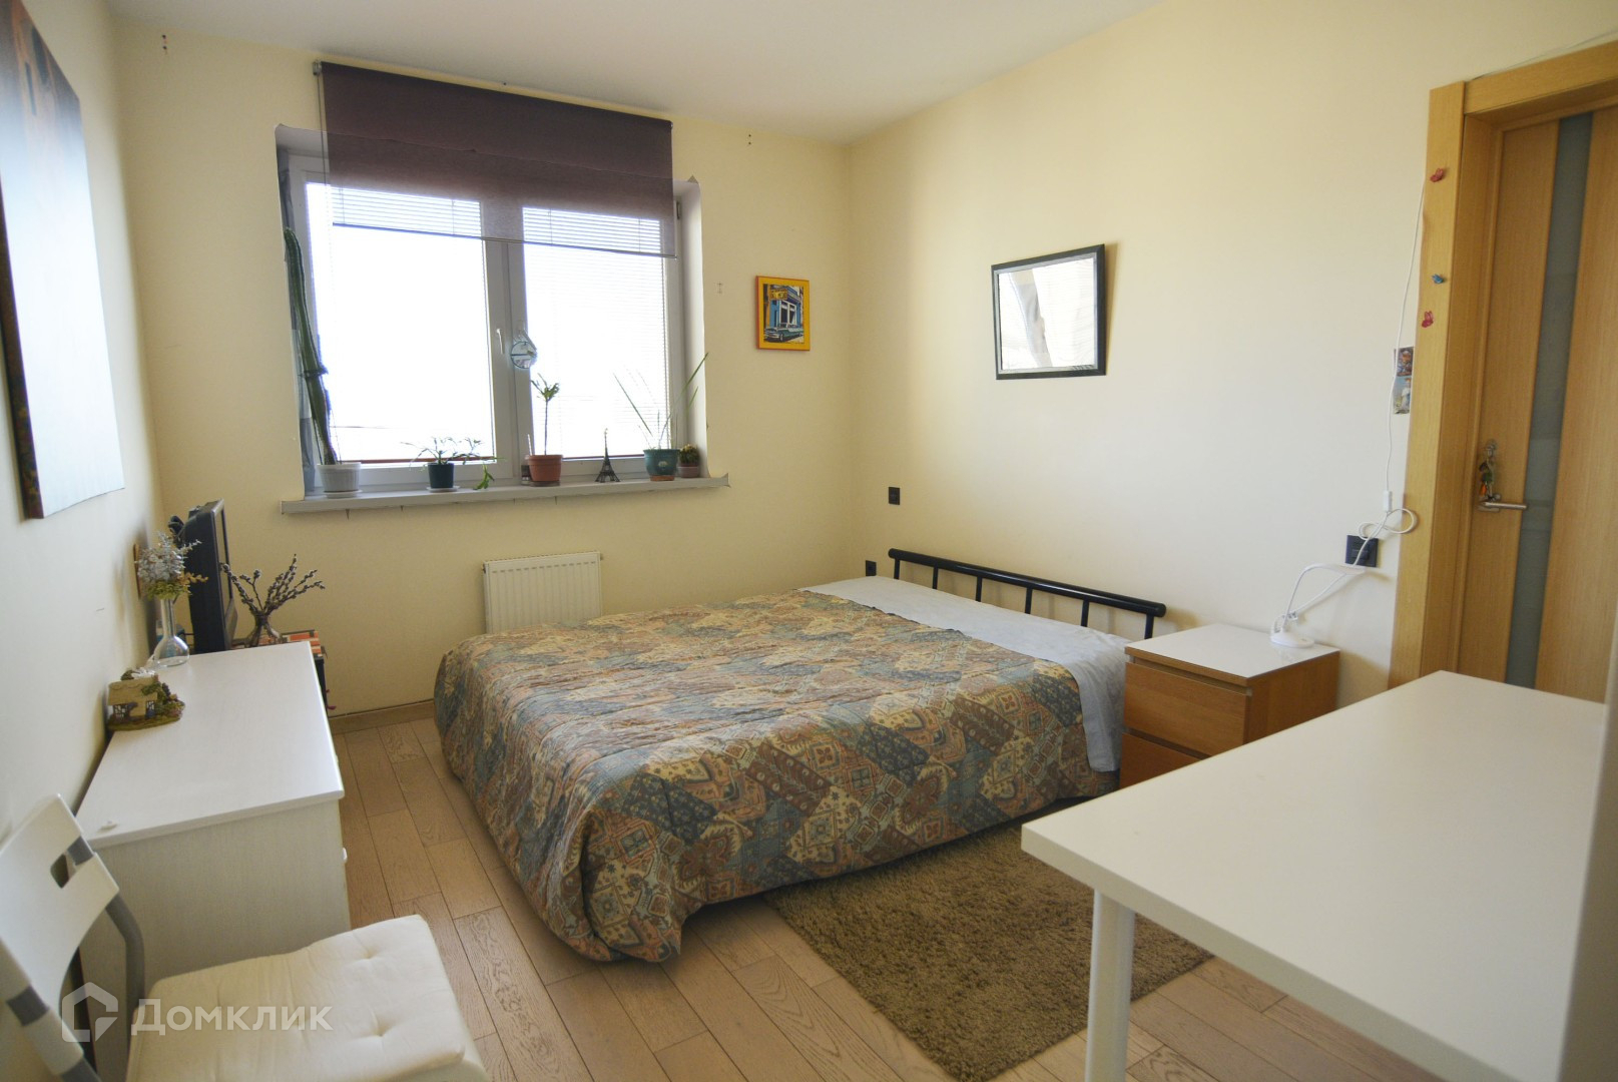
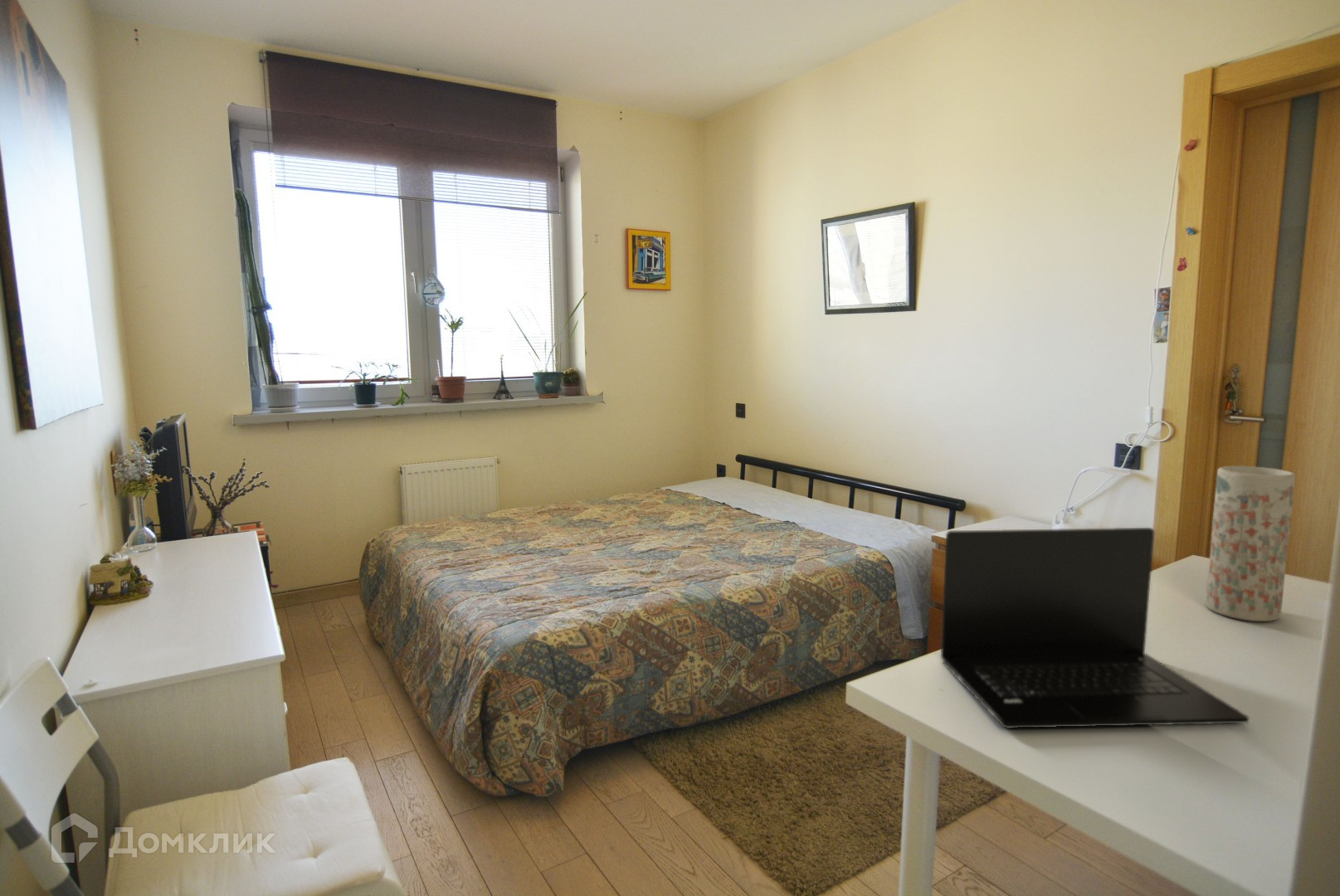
+ laptop [940,527,1250,729]
+ vase [1206,465,1296,622]
